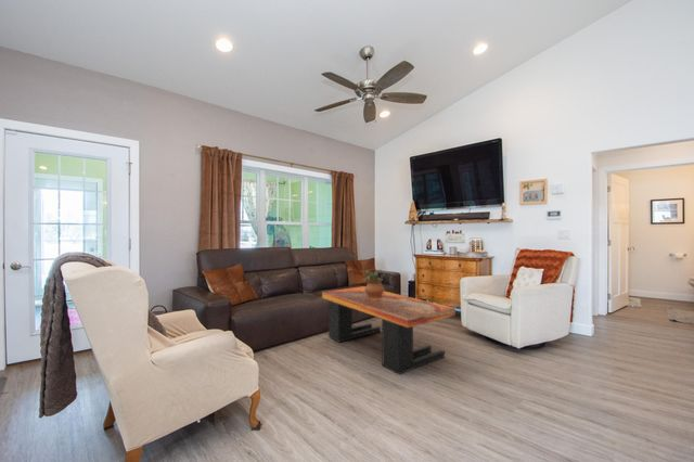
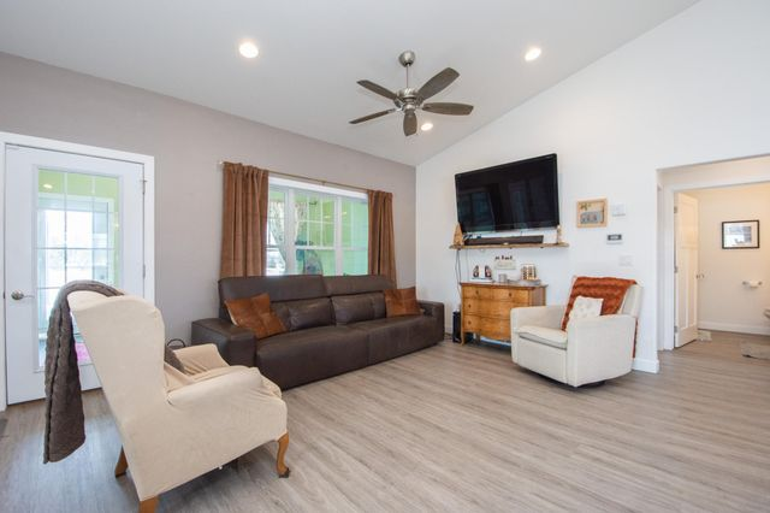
- potted plant [361,268,386,298]
- coffee table [321,285,457,375]
